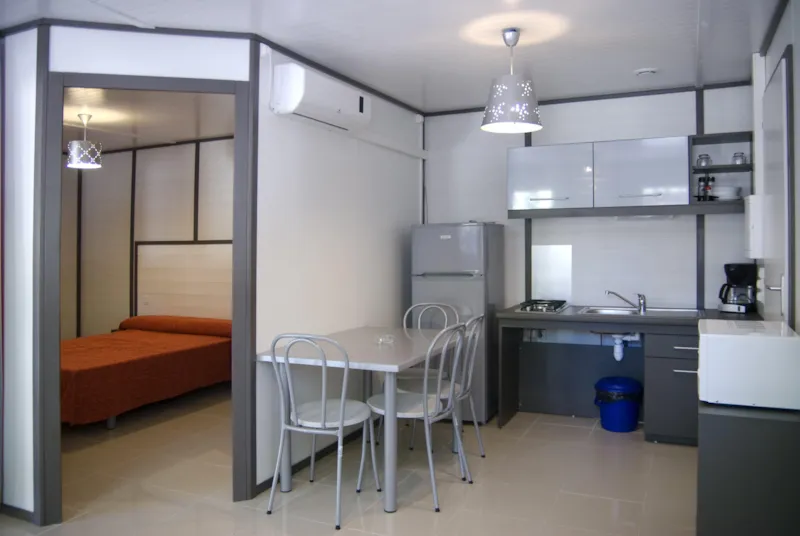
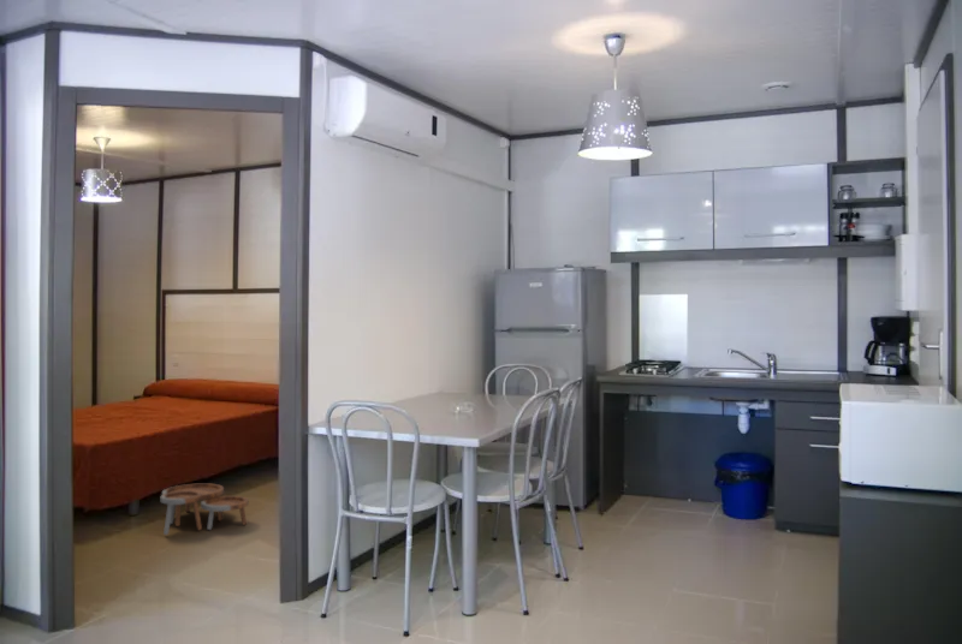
+ nesting tables [160,483,249,536]
